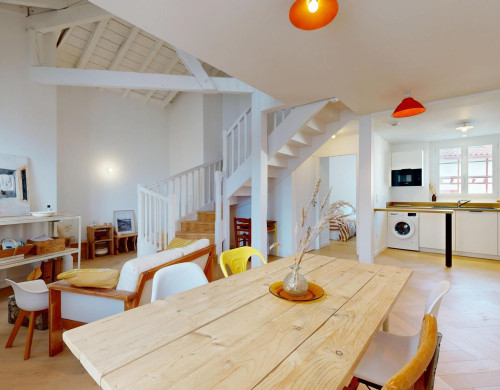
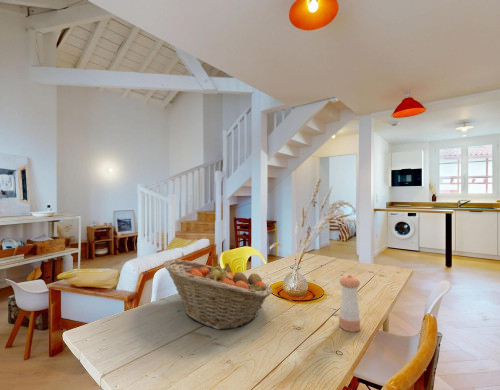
+ pepper shaker [338,273,361,333]
+ fruit basket [162,259,273,331]
